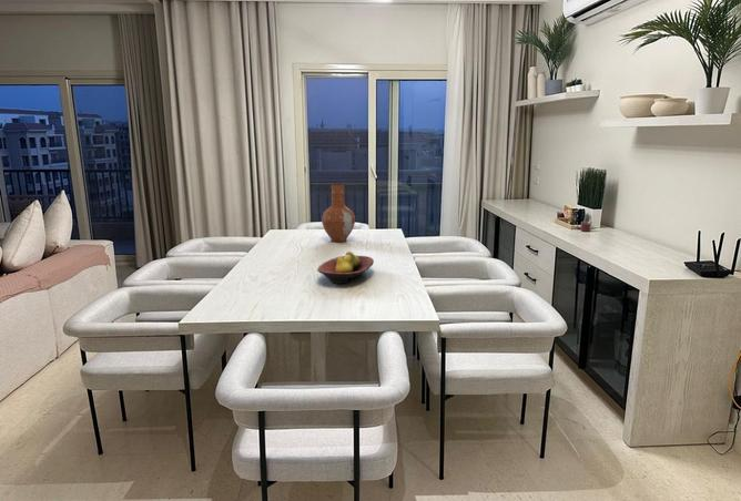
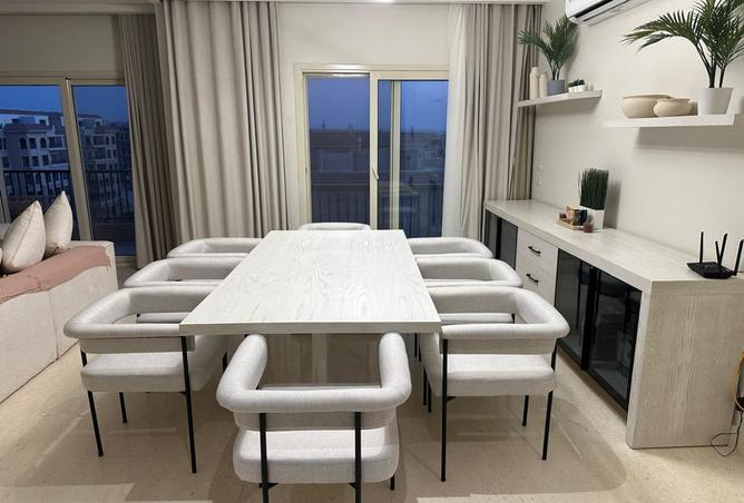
- vase [321,184,356,243]
- fruit bowl [316,250,375,285]
